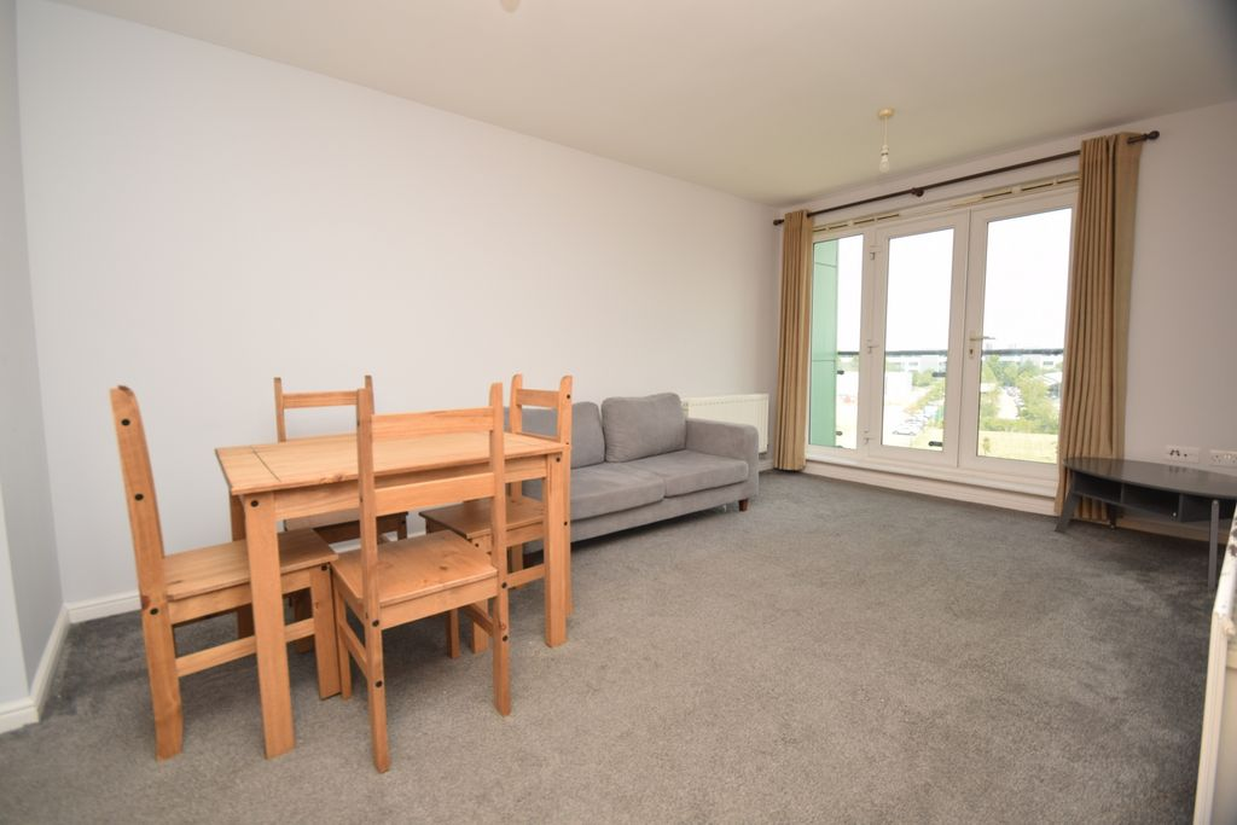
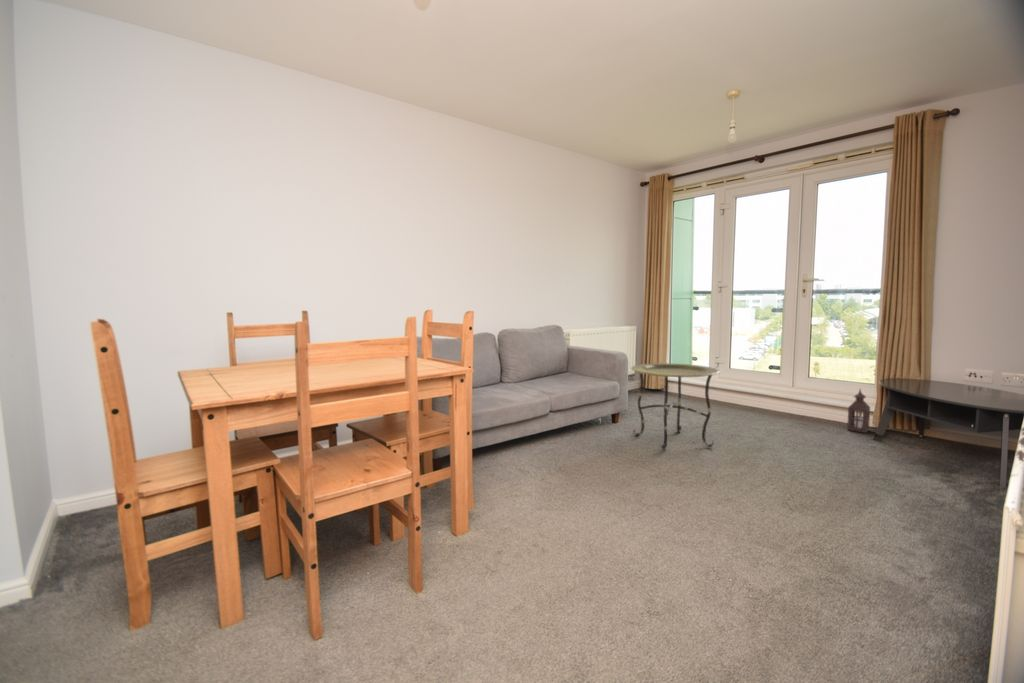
+ lantern [846,388,871,434]
+ side table [630,362,721,452]
